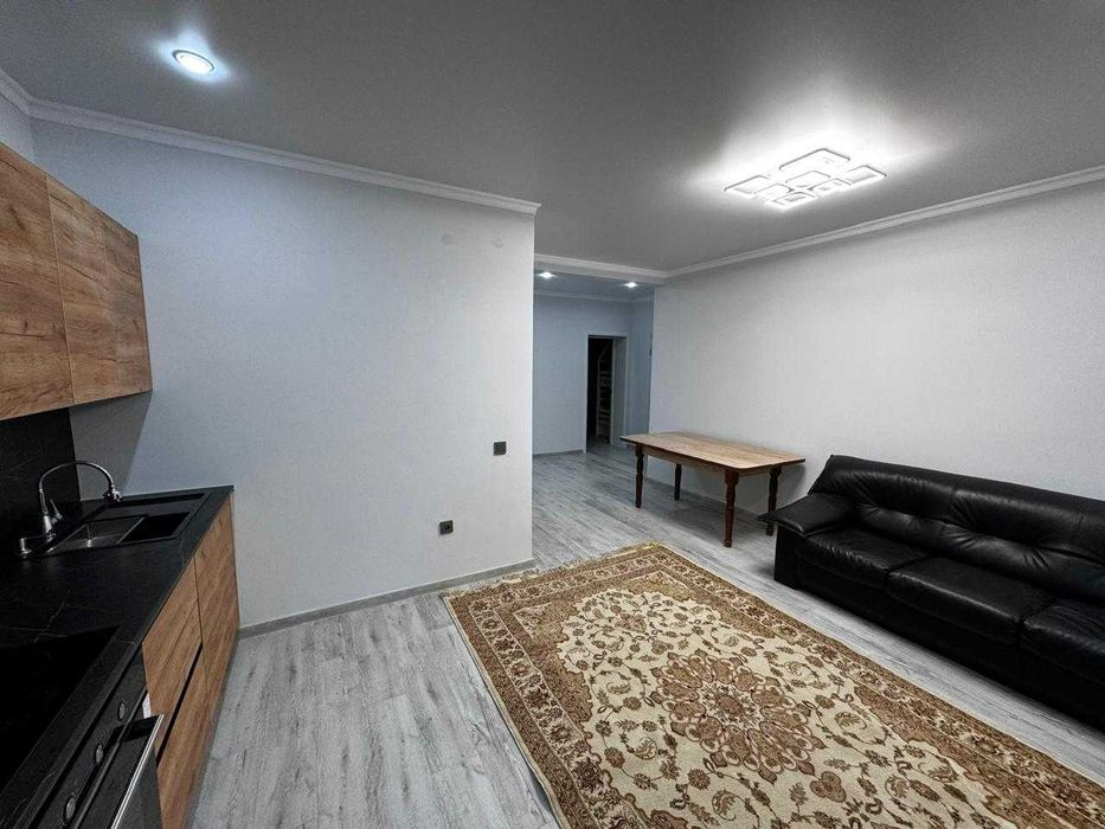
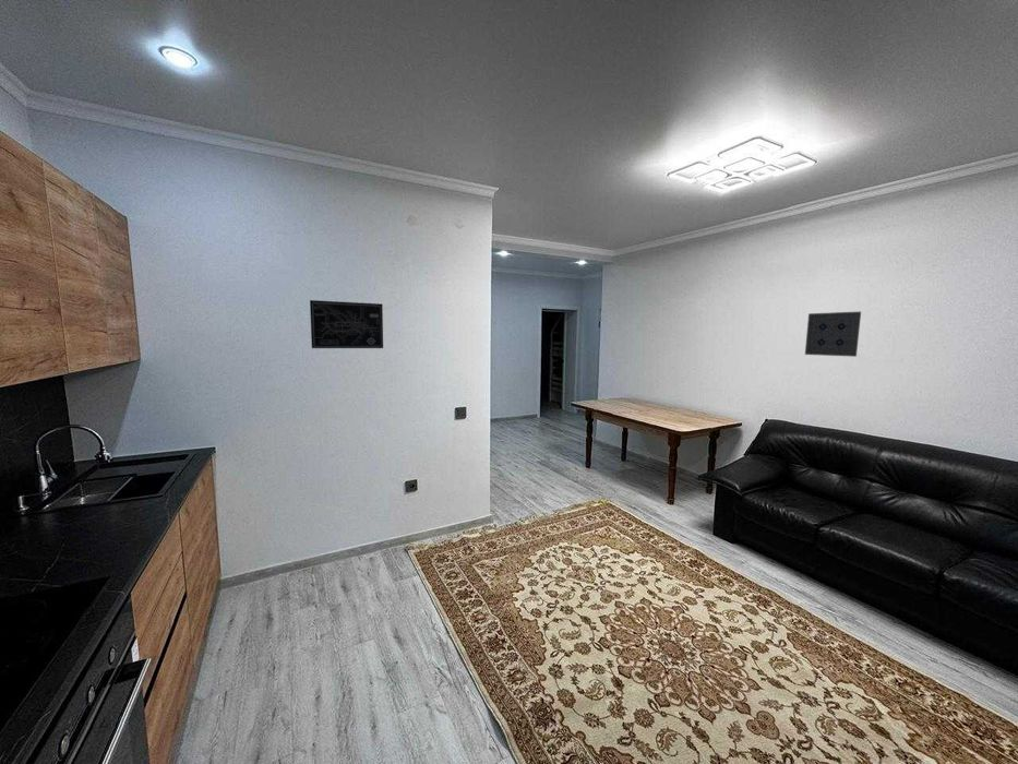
+ wall art [309,299,384,349]
+ wall art [804,310,862,358]
